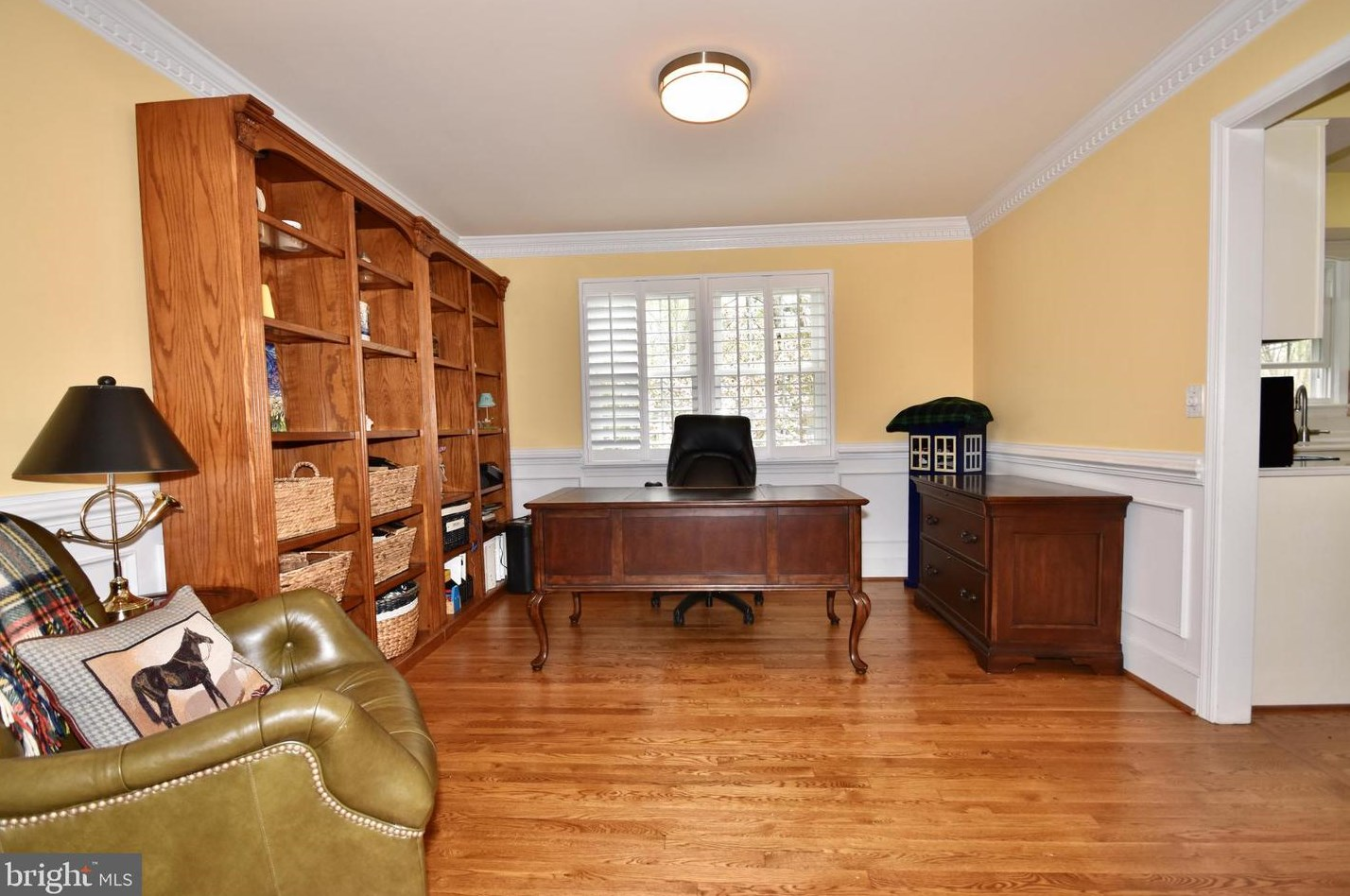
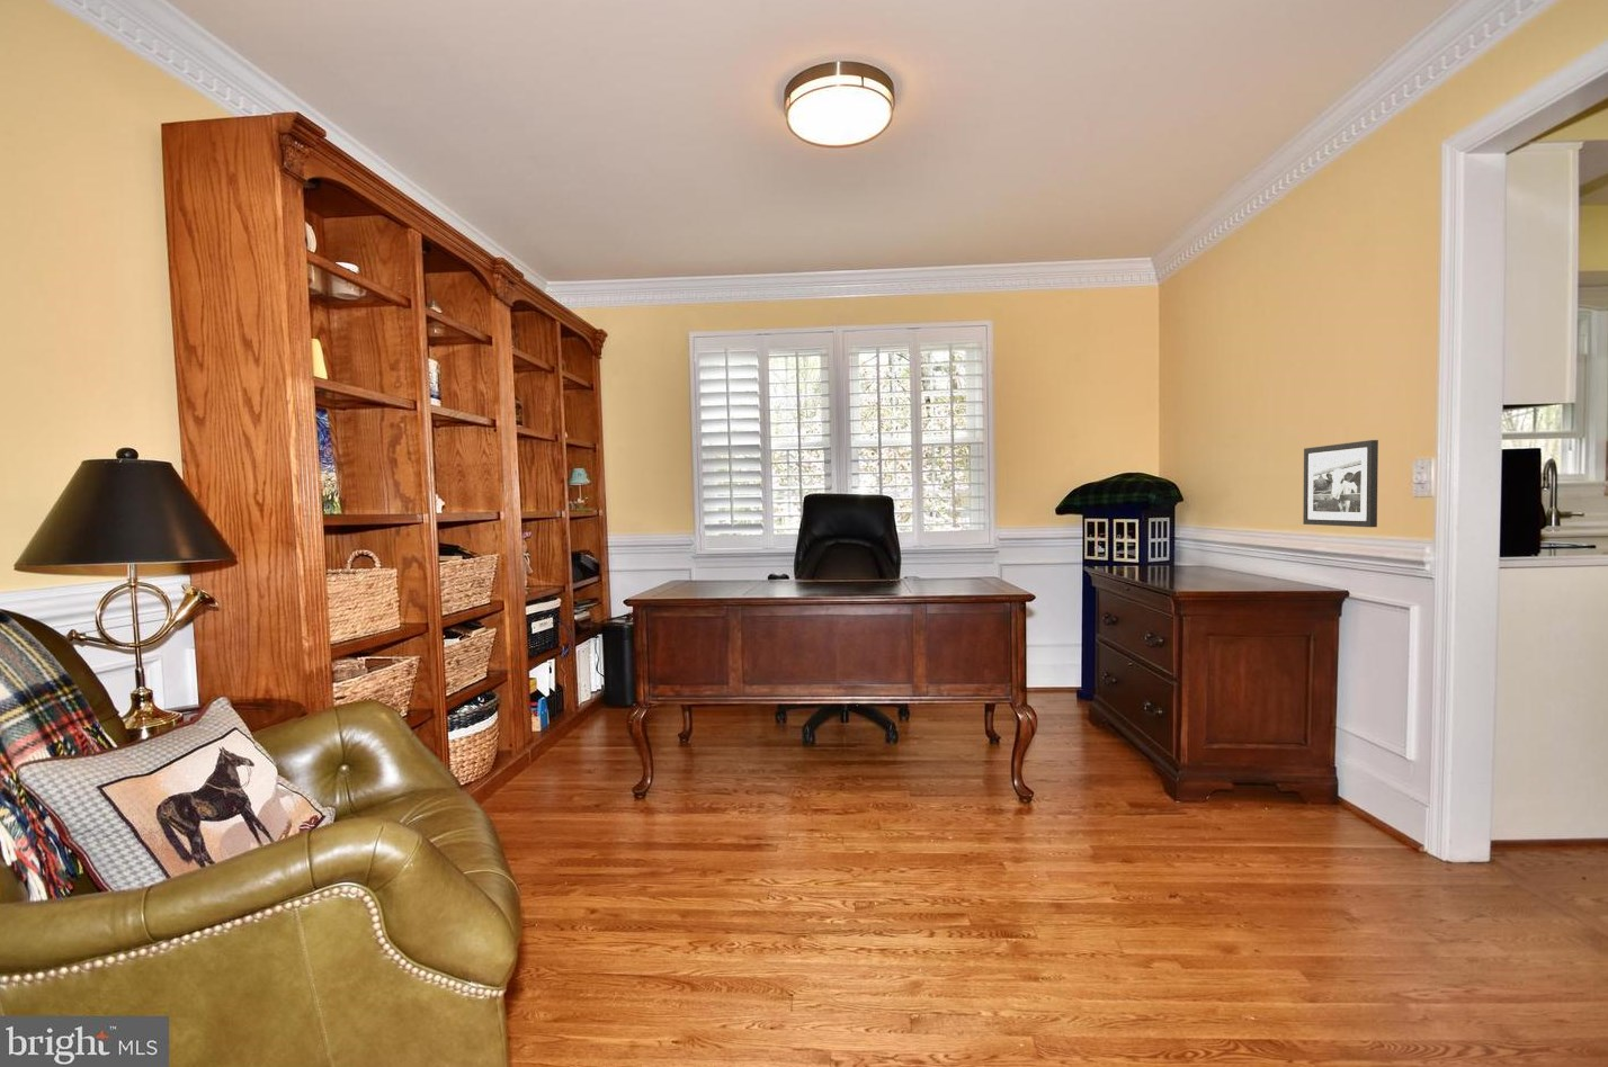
+ picture frame [1302,439,1379,528]
